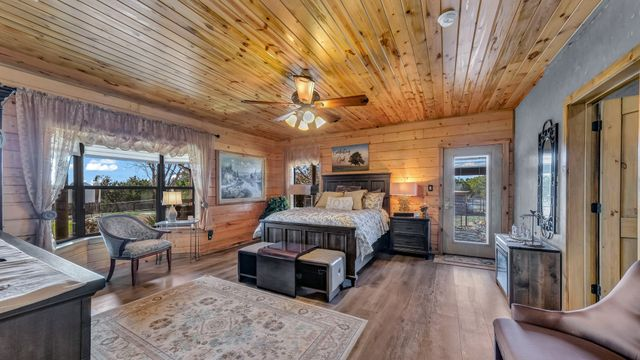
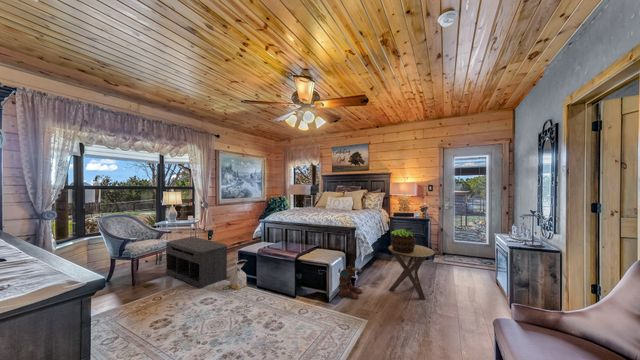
+ potted plant [390,228,416,253]
+ bench [165,236,228,290]
+ bag [229,259,248,291]
+ boots [338,264,363,300]
+ side table [387,244,435,301]
